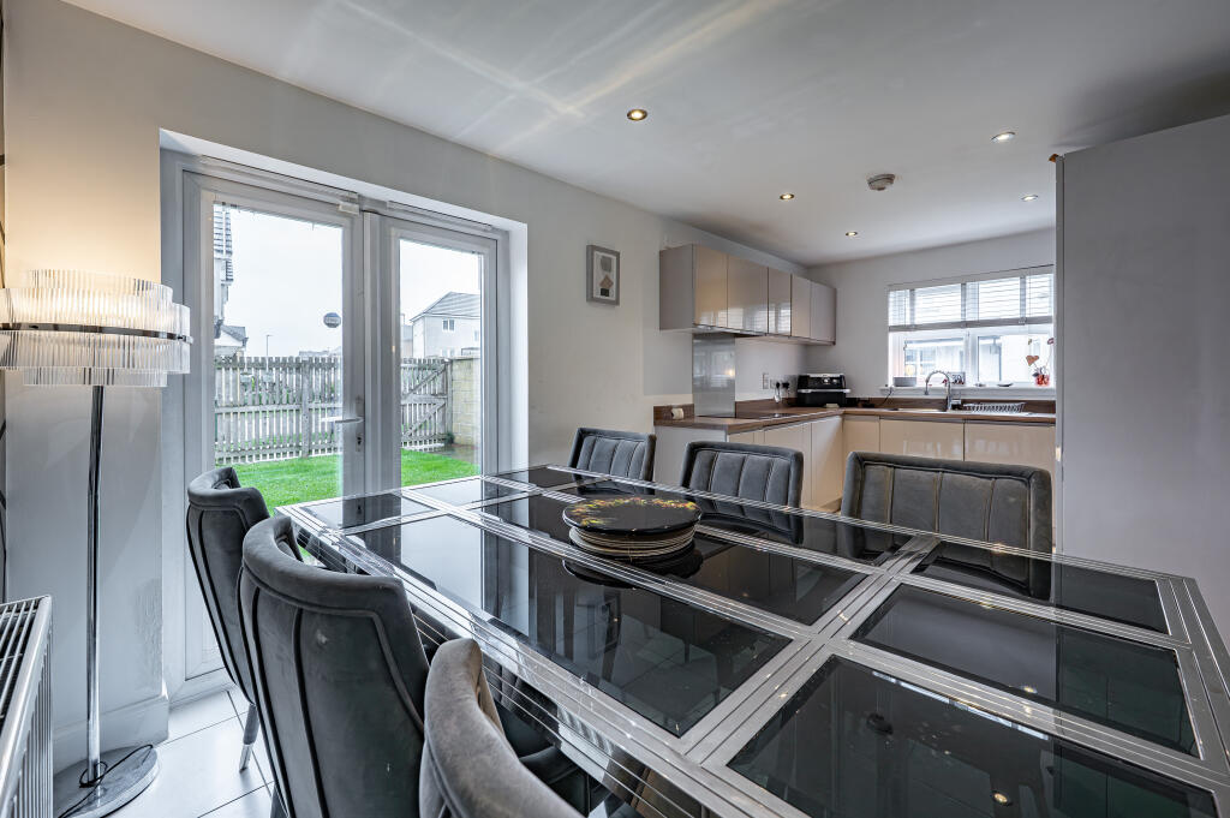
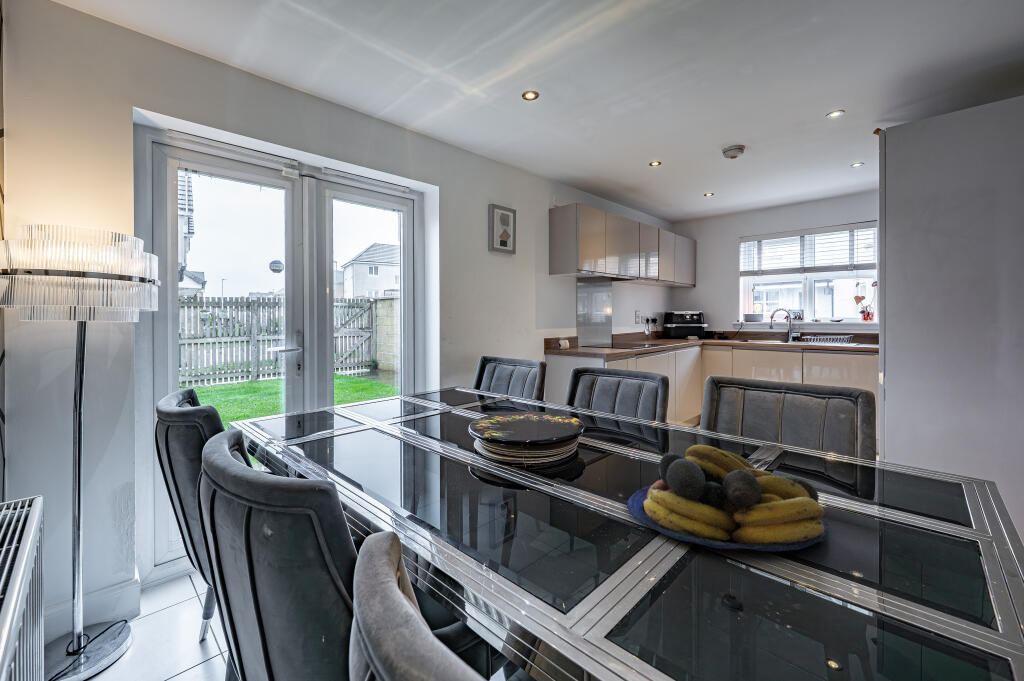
+ fruit bowl [626,444,829,553]
